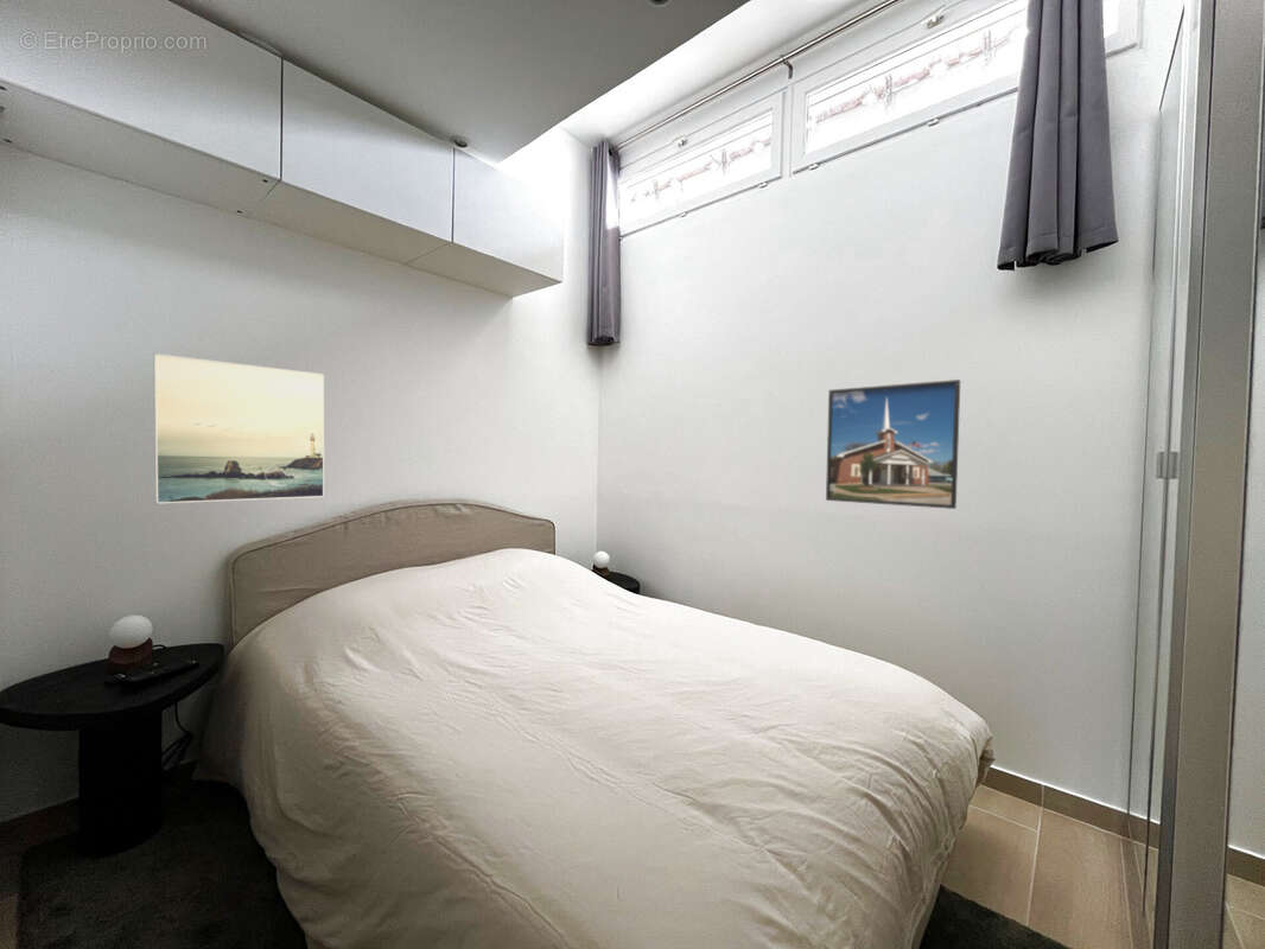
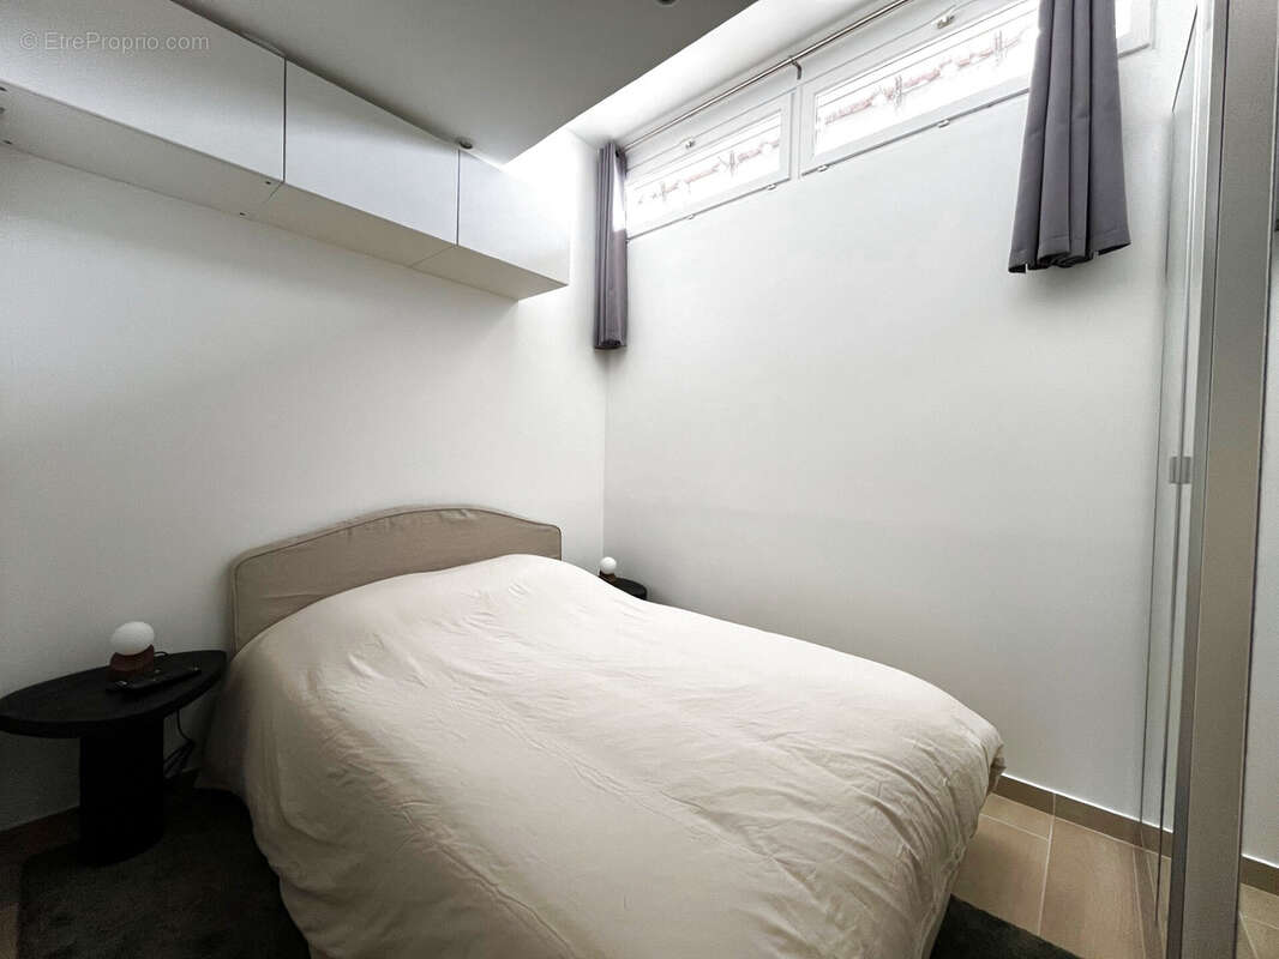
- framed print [153,352,325,504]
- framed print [825,378,961,510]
